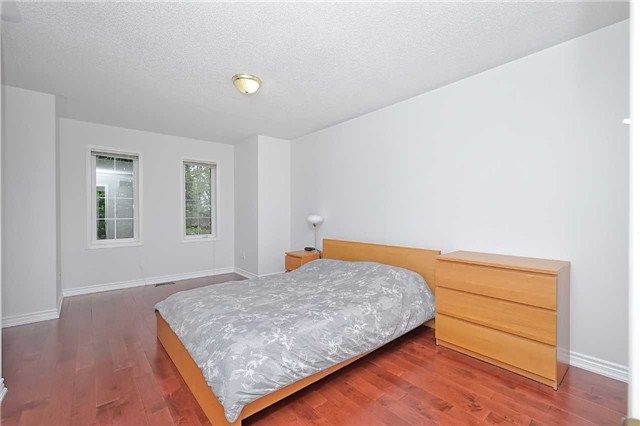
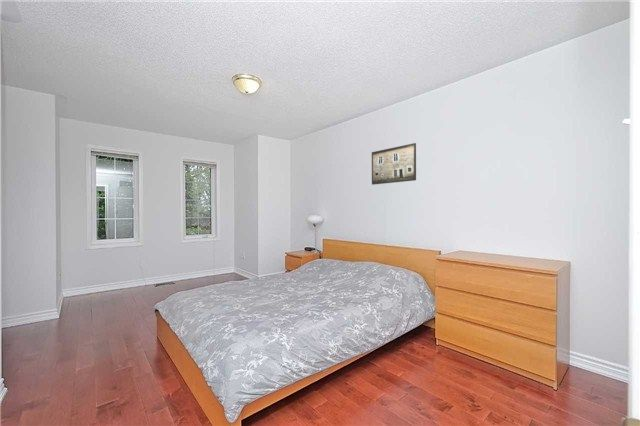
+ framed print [371,142,417,186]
